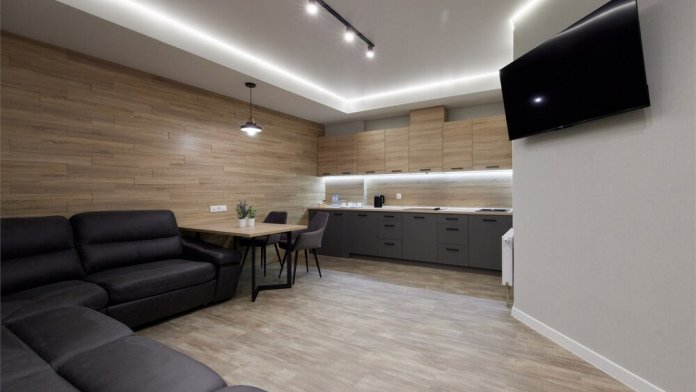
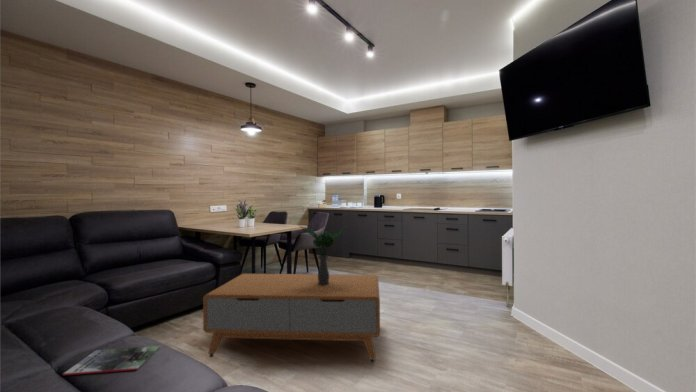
+ magazine [62,345,161,377]
+ coffee table [202,224,381,363]
